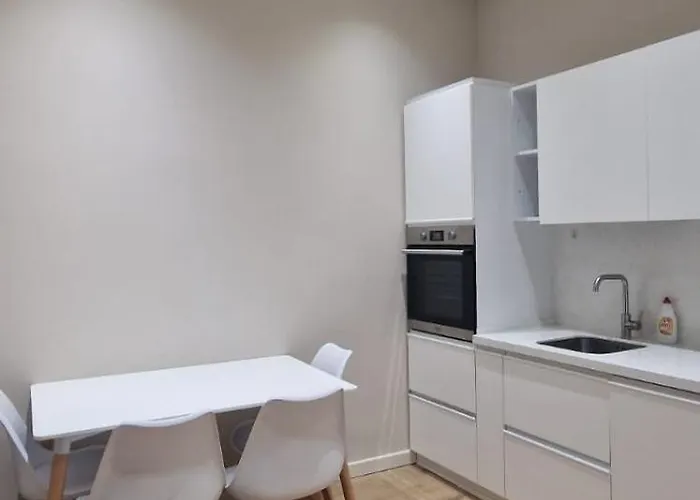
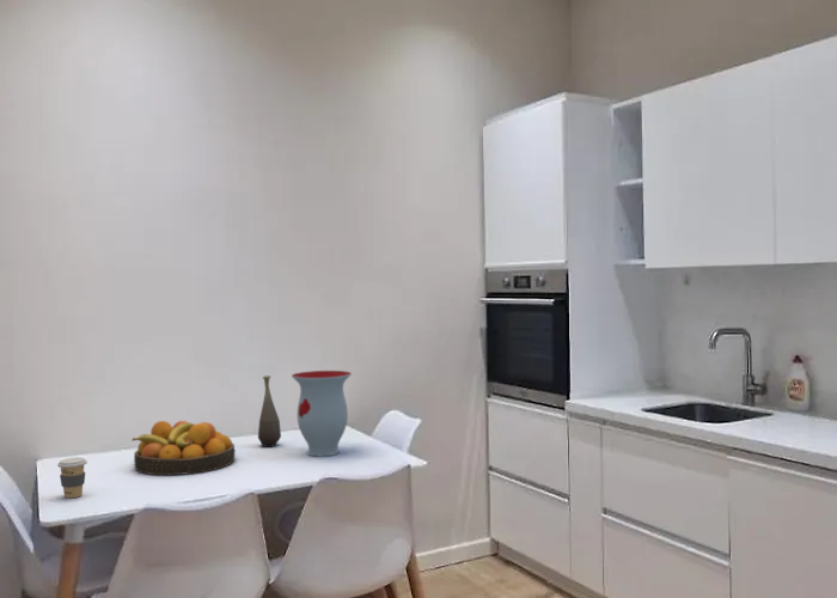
+ fruit bowl [132,420,237,476]
+ coffee cup [56,457,88,499]
+ vase [291,370,353,457]
+ bottle [257,374,282,447]
